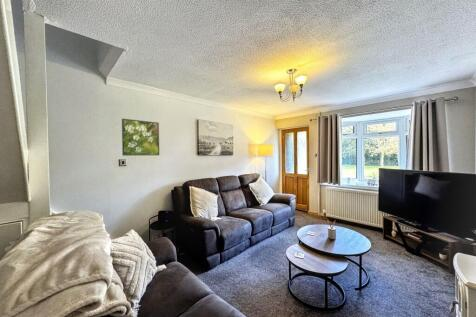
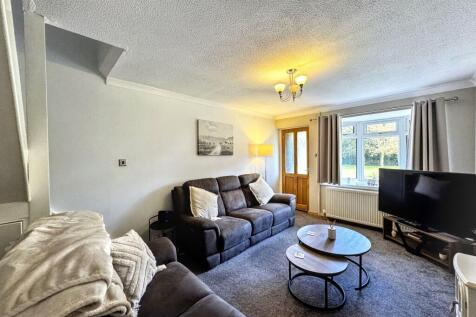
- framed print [121,118,160,157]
